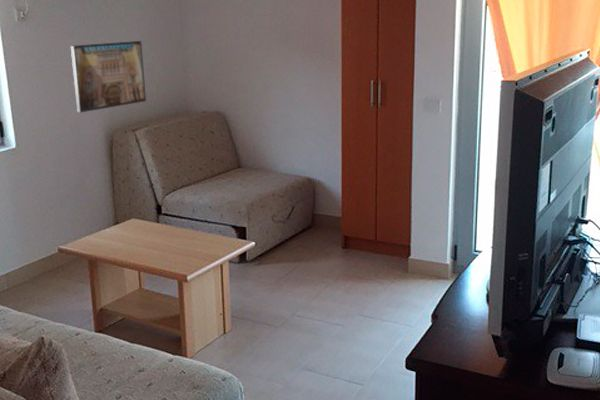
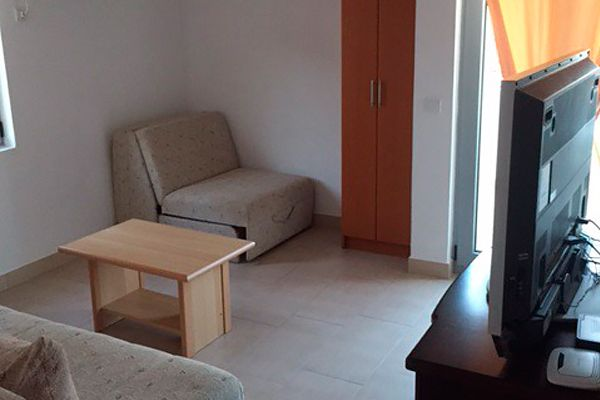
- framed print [70,40,147,114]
